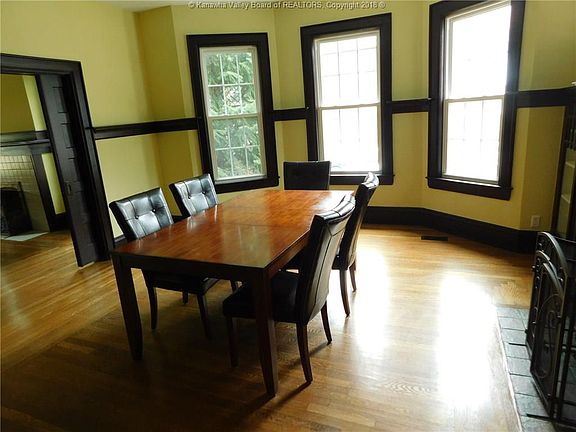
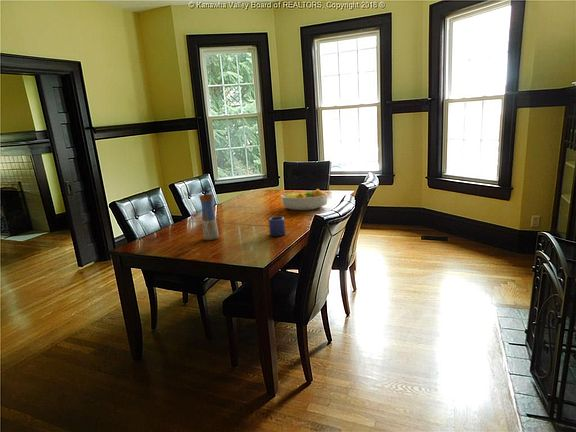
+ vase [198,193,220,241]
+ mug [268,215,286,237]
+ fruit bowl [280,188,329,211]
